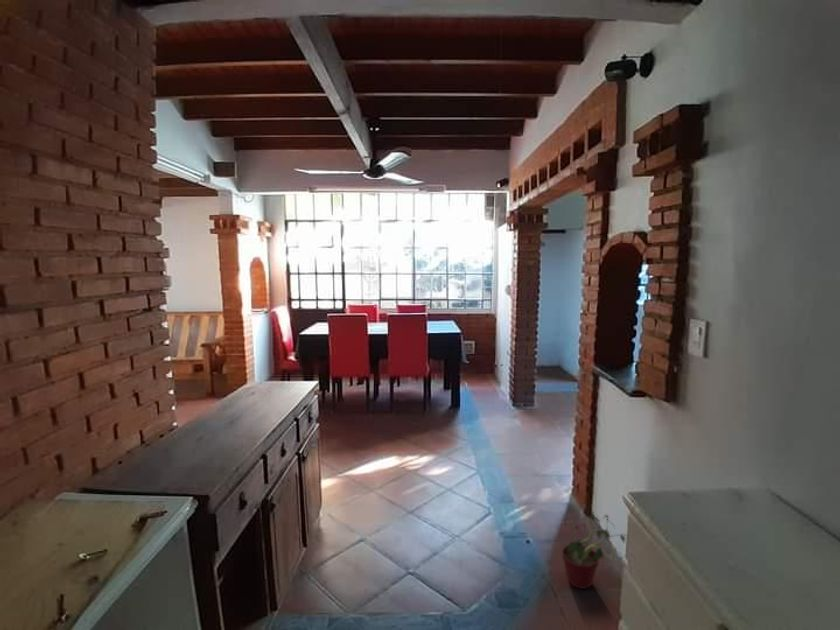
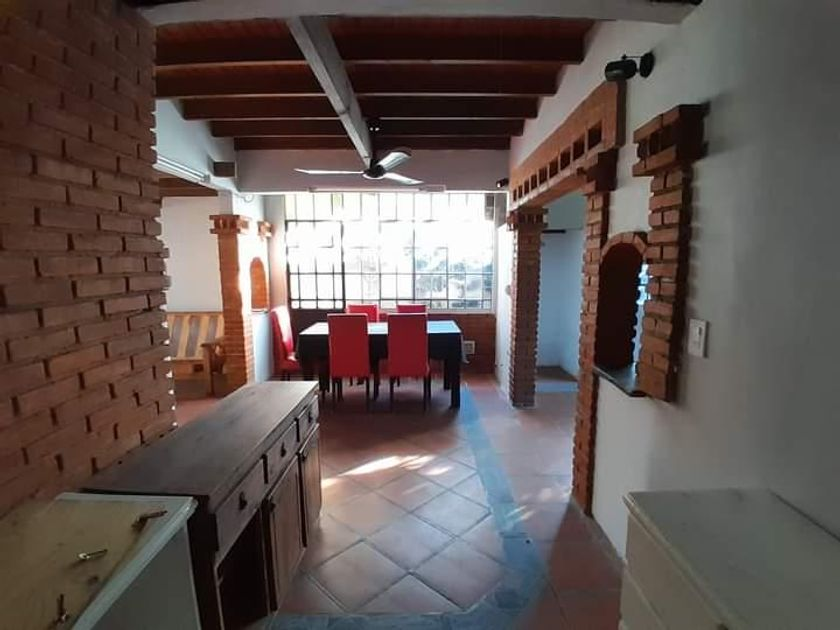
- potted plant [561,510,627,590]
